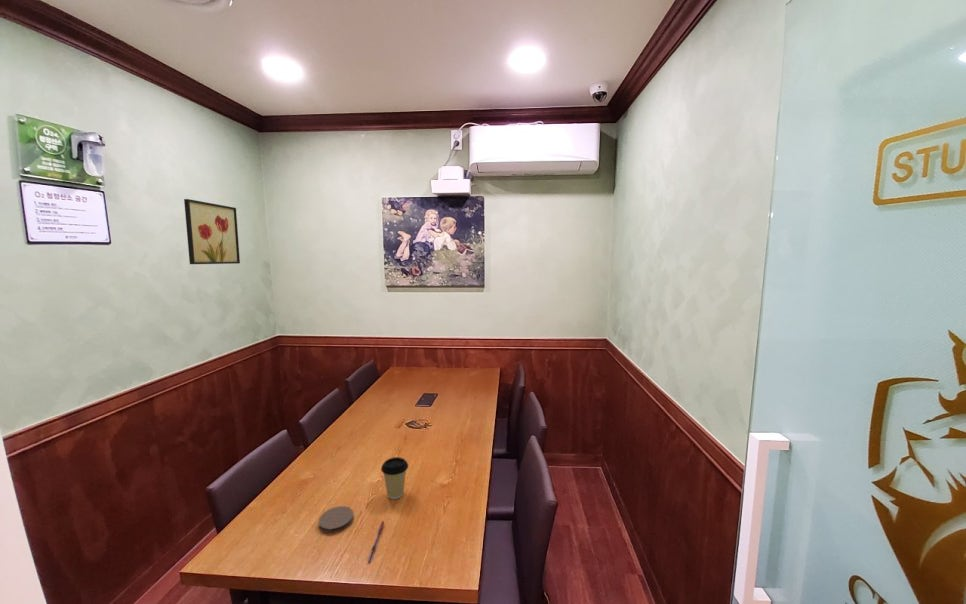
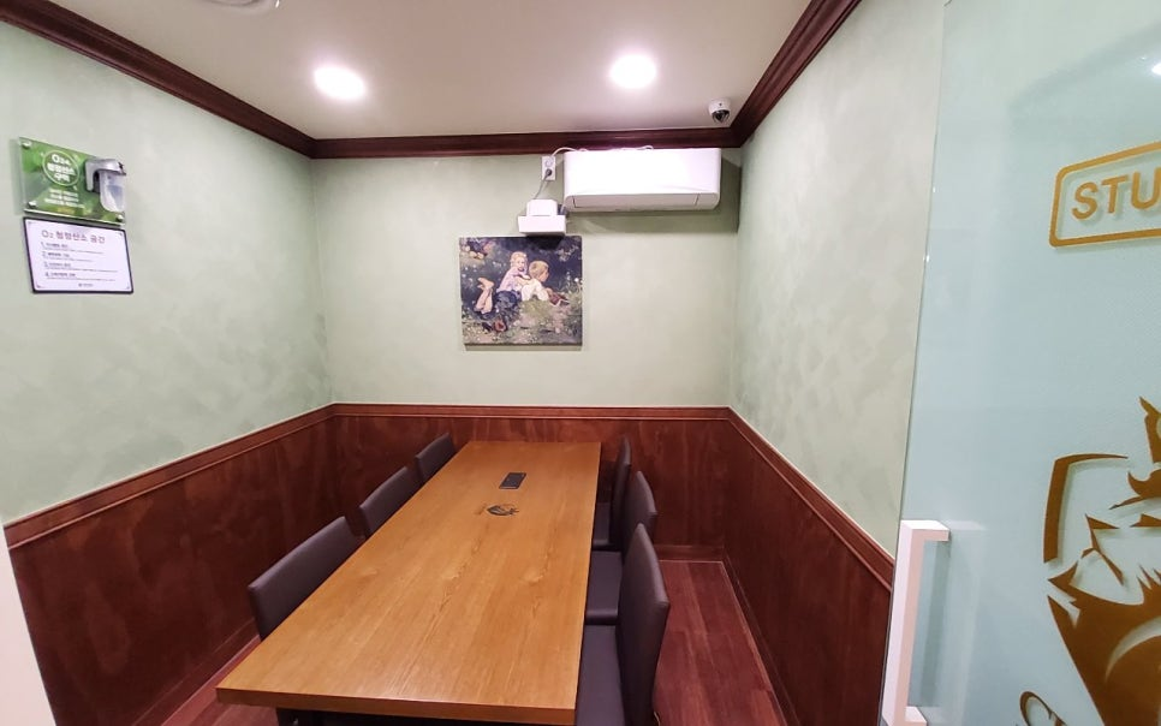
- coaster [318,505,354,534]
- wall art [183,198,241,265]
- pen [366,520,385,563]
- coffee cup [380,456,409,500]
